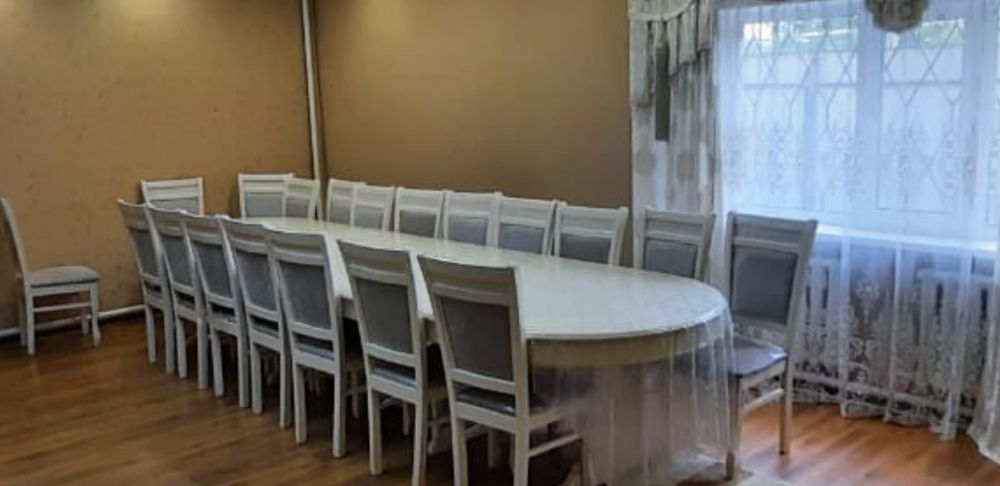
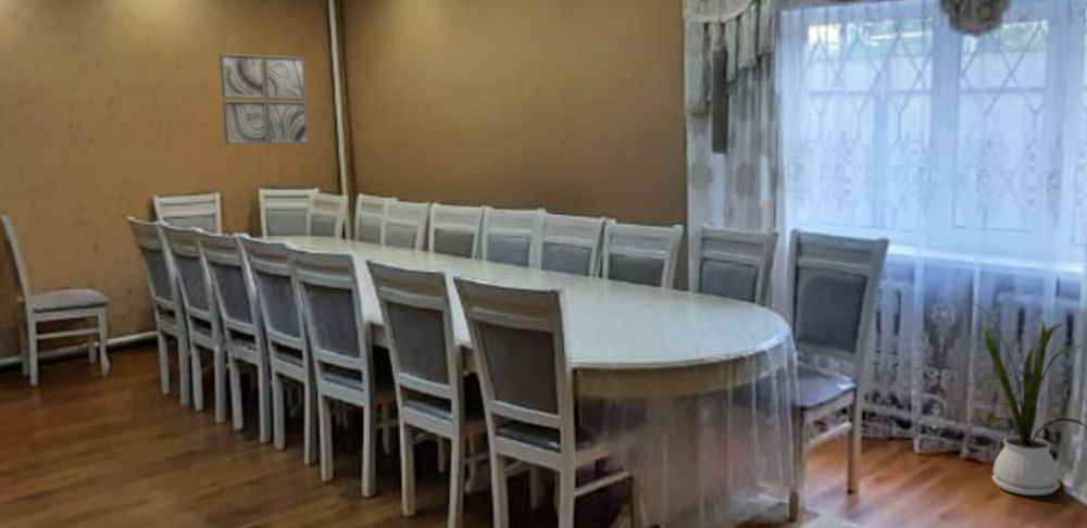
+ house plant [959,298,1087,496]
+ wall art [218,52,310,146]
